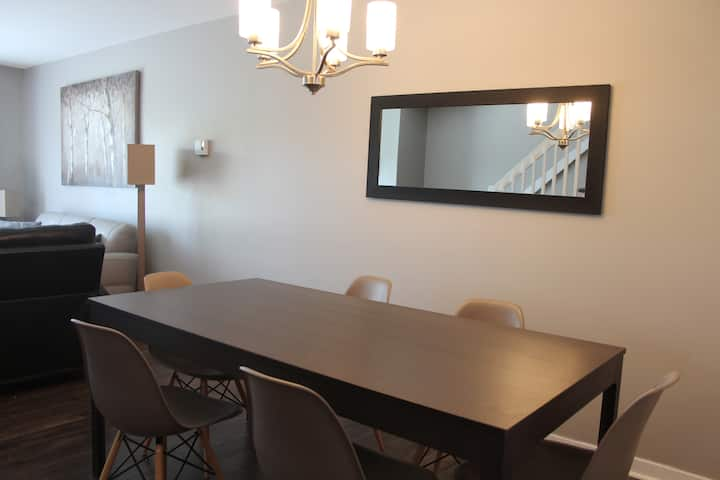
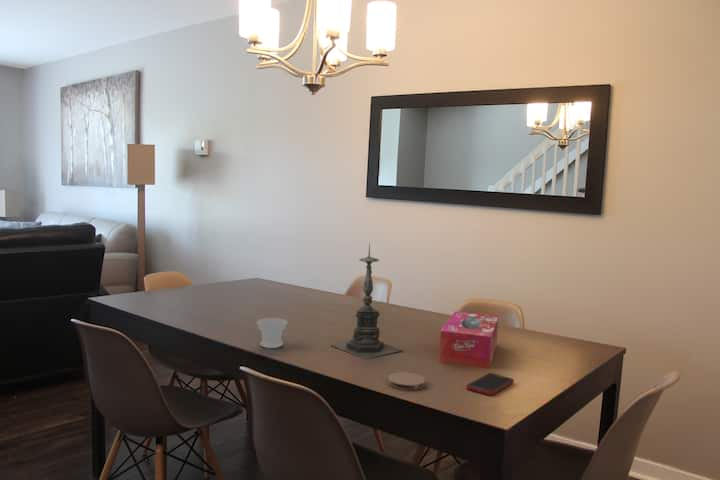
+ tissue box [438,310,499,370]
+ cell phone [466,372,515,397]
+ candle holder [330,242,403,361]
+ coaster [387,371,426,391]
+ cup [256,317,288,349]
